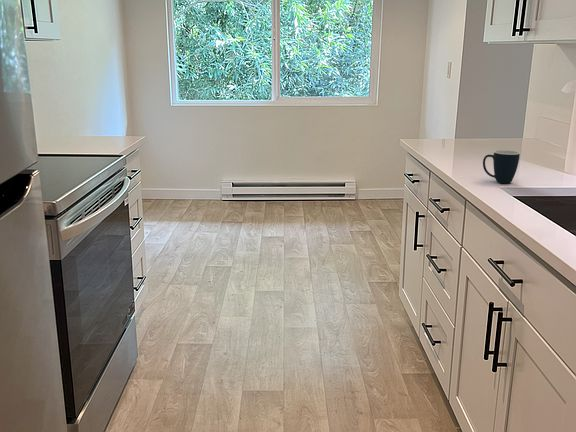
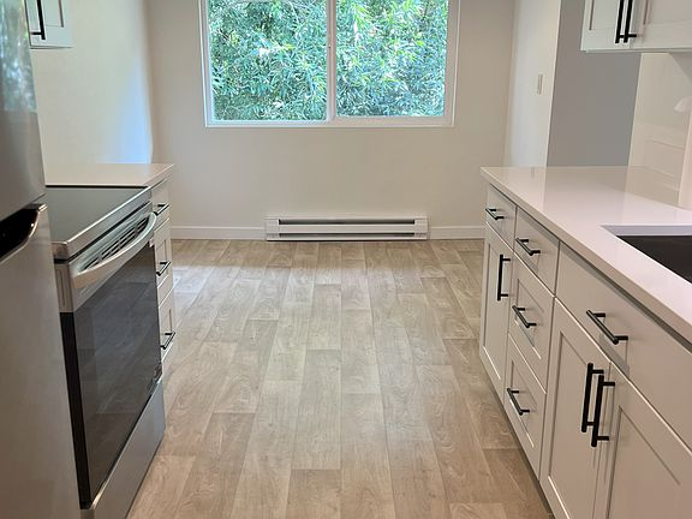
- mug [482,149,521,184]
